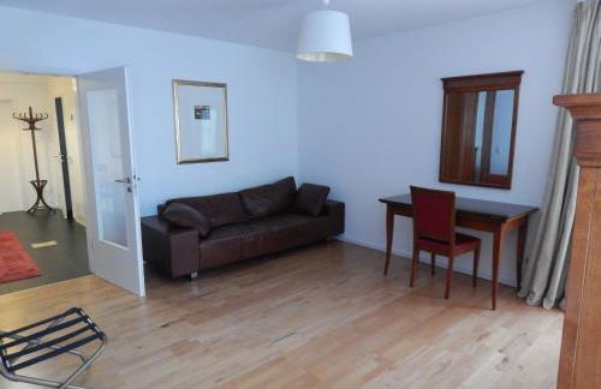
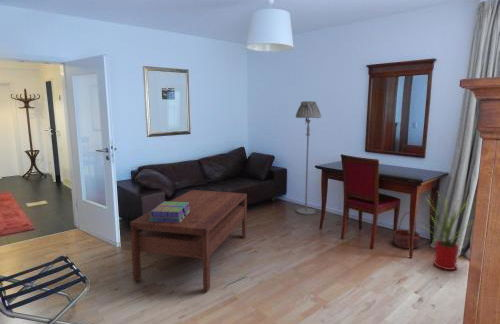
+ basket [392,211,422,250]
+ house plant [418,189,474,271]
+ floor lamp [295,100,322,216]
+ coffee table [129,189,248,292]
+ stack of books [149,200,190,223]
